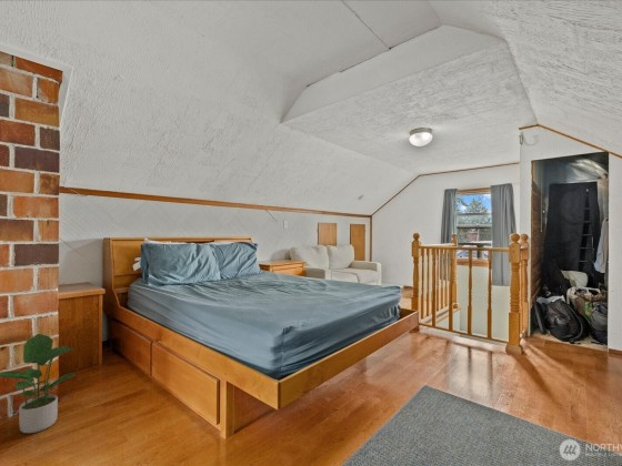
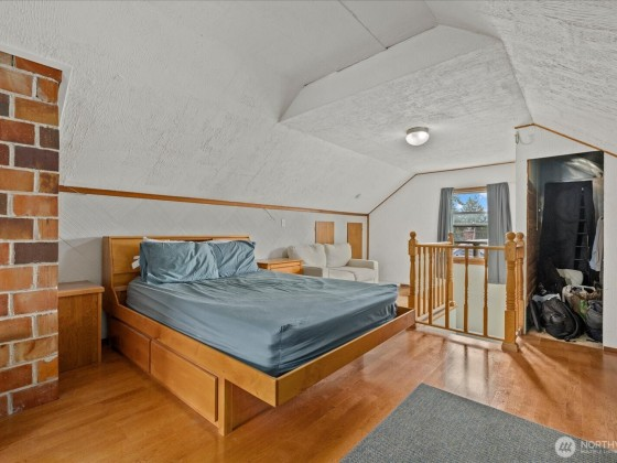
- potted plant [0,333,77,434]
